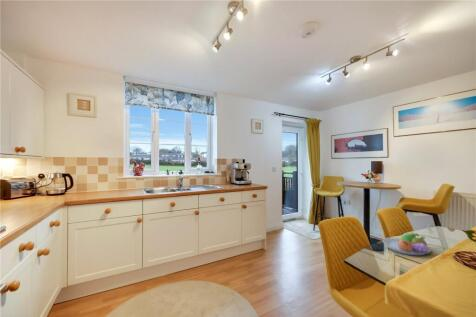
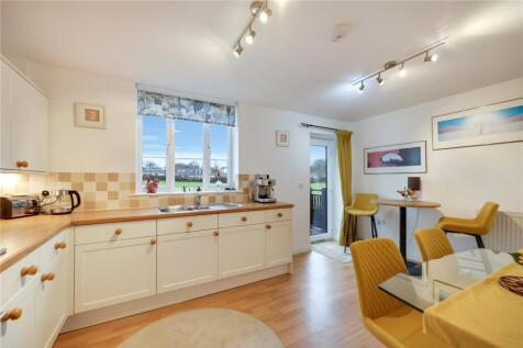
- fruit bowl [381,232,432,256]
